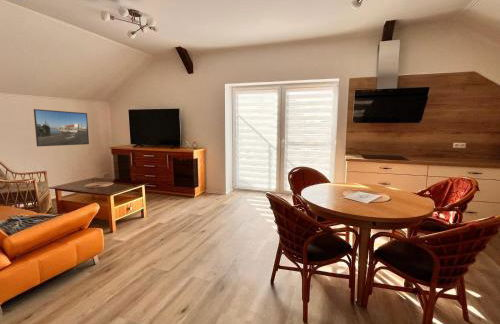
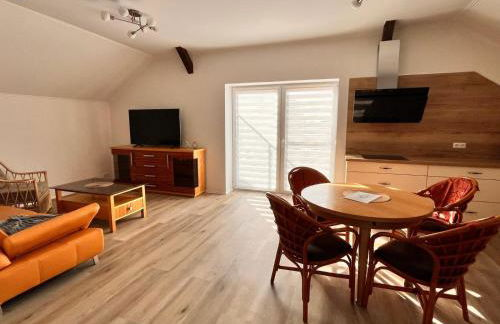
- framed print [33,108,90,147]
